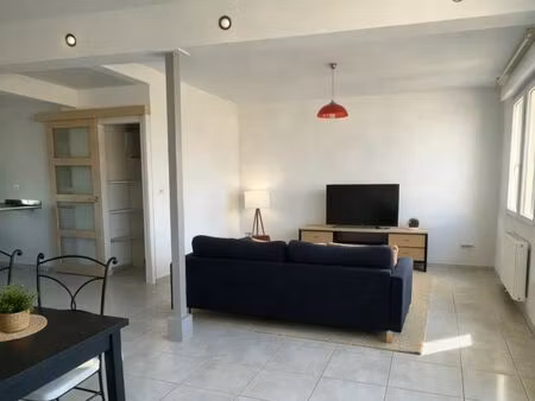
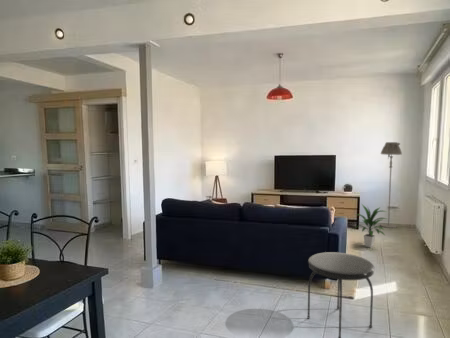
+ floor lamp [380,141,403,229]
+ side table [306,251,375,338]
+ indoor plant [354,204,388,249]
